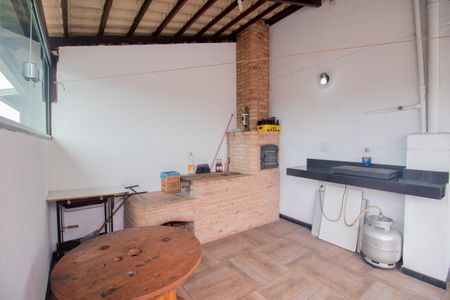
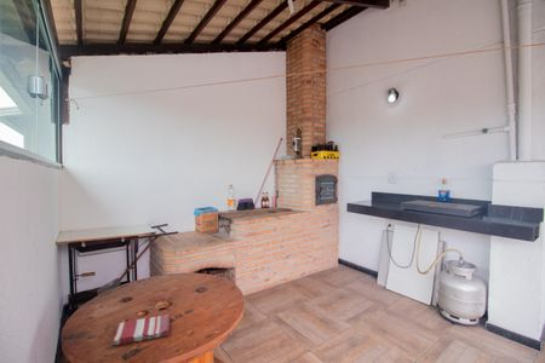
+ dish towel [111,312,171,346]
